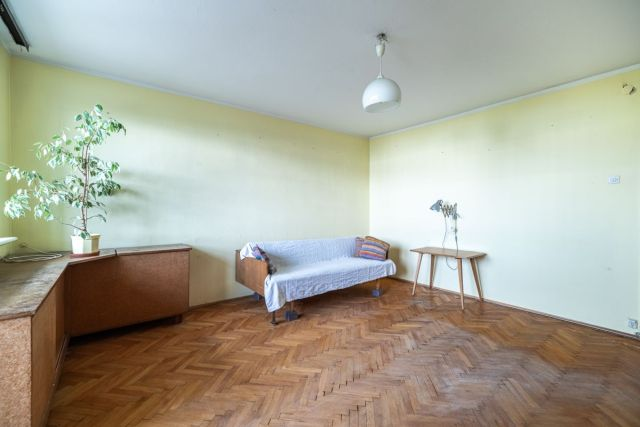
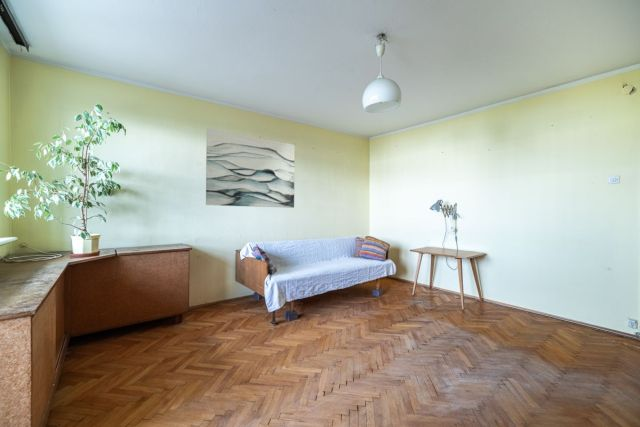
+ wall art [205,127,296,209]
